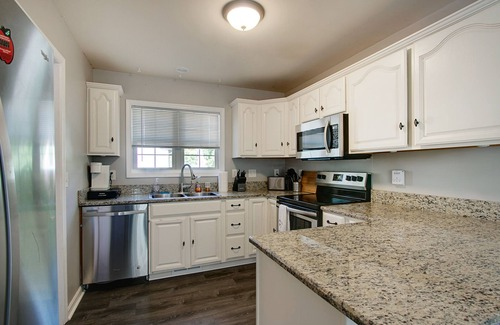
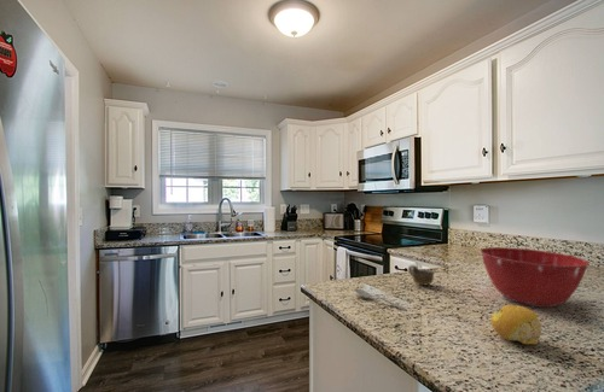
+ cup [407,264,436,286]
+ mixing bowl [478,246,591,309]
+ spoon [353,287,407,311]
+ fruit [490,304,542,345]
